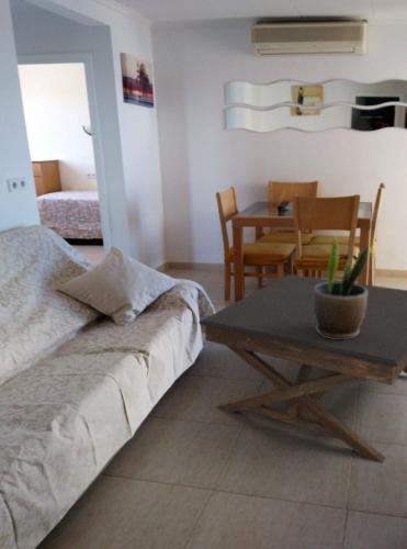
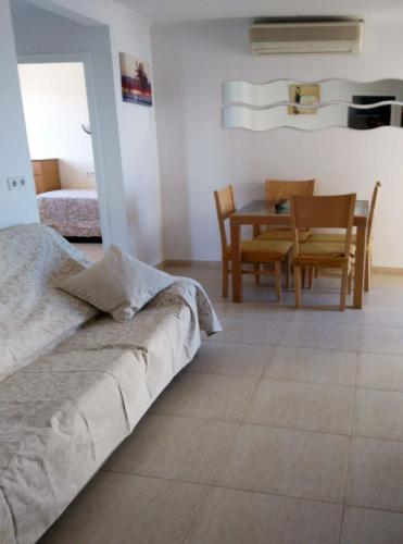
- potted plant [314,235,370,339]
- coffee table [197,273,407,463]
